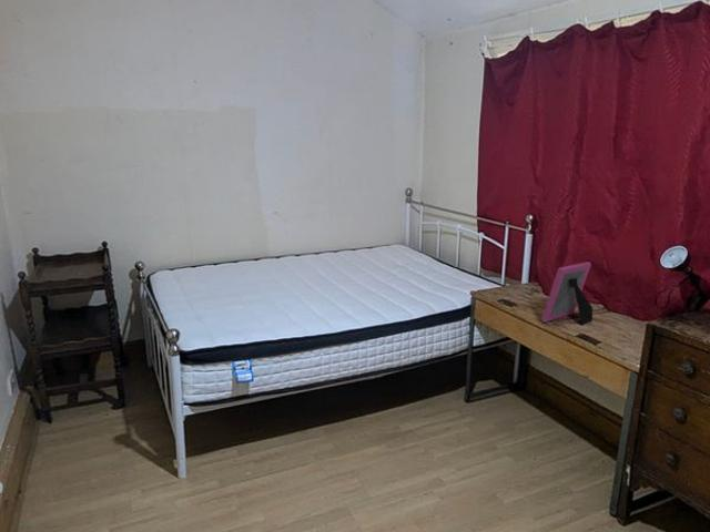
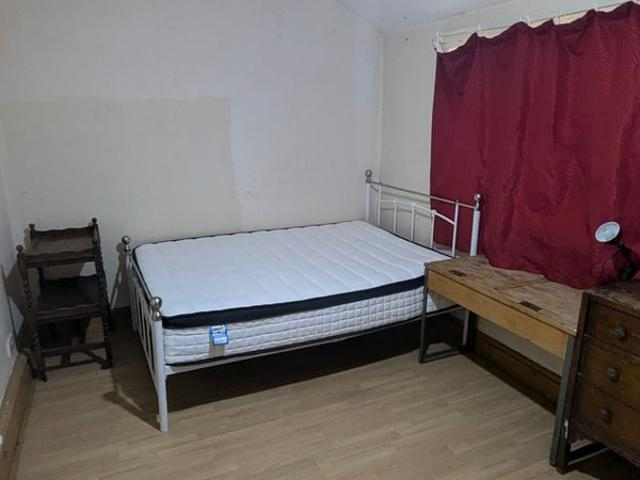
- picture frame [540,260,594,326]
